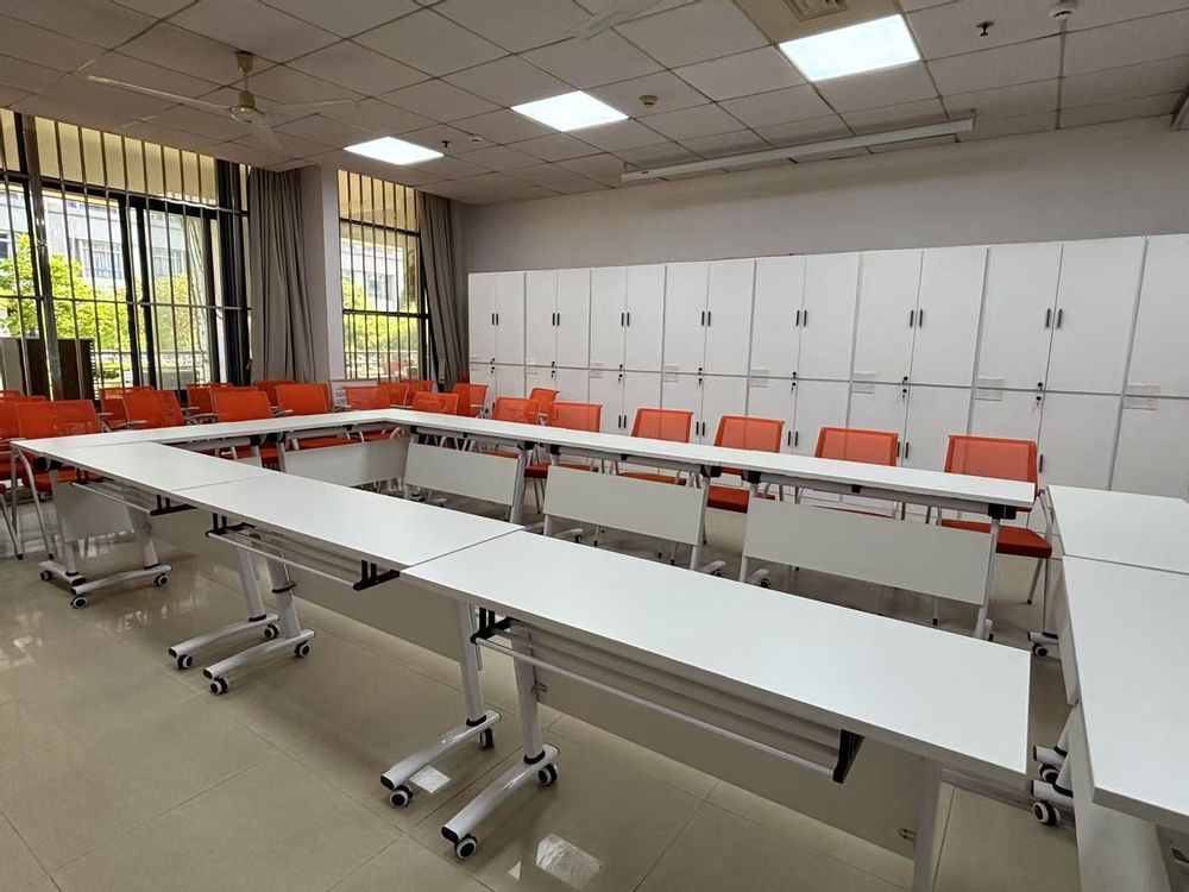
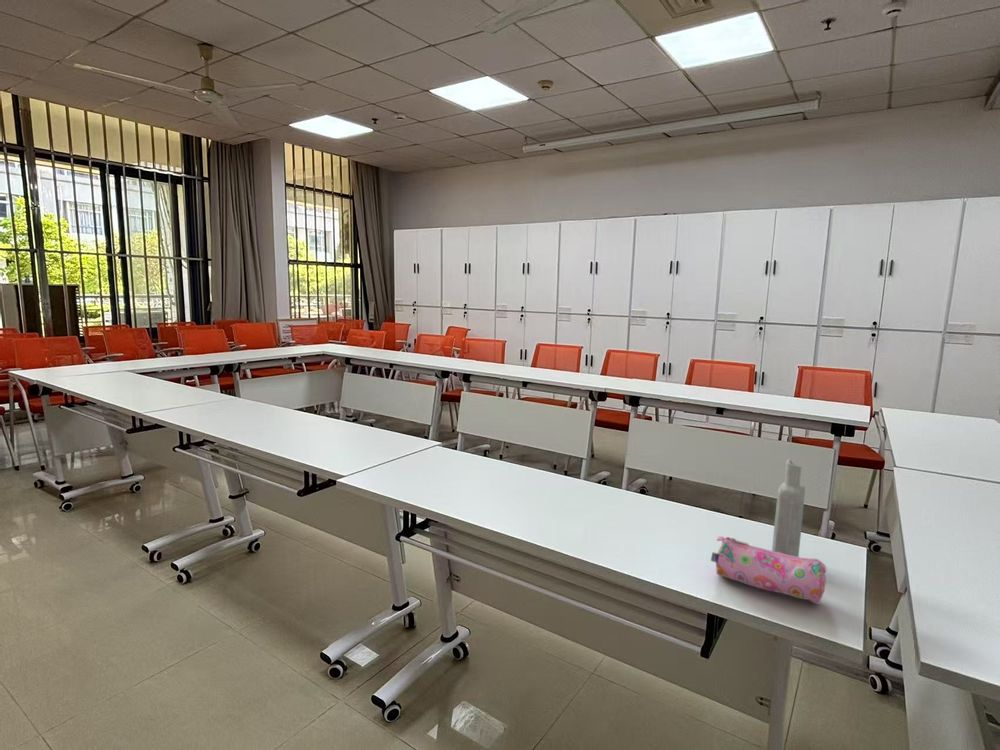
+ bottle [771,458,806,557]
+ pencil case [710,535,827,605]
